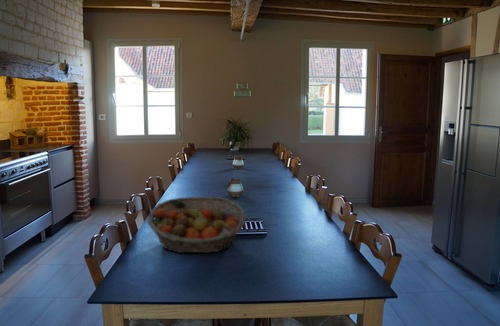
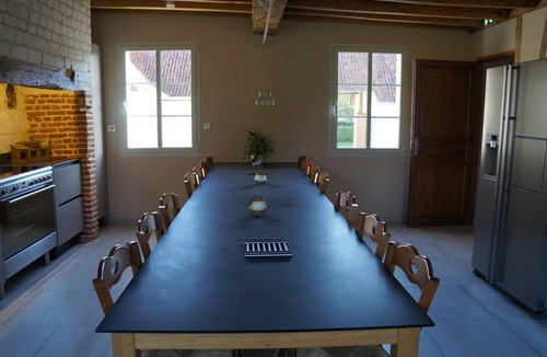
- fruit basket [147,196,247,254]
